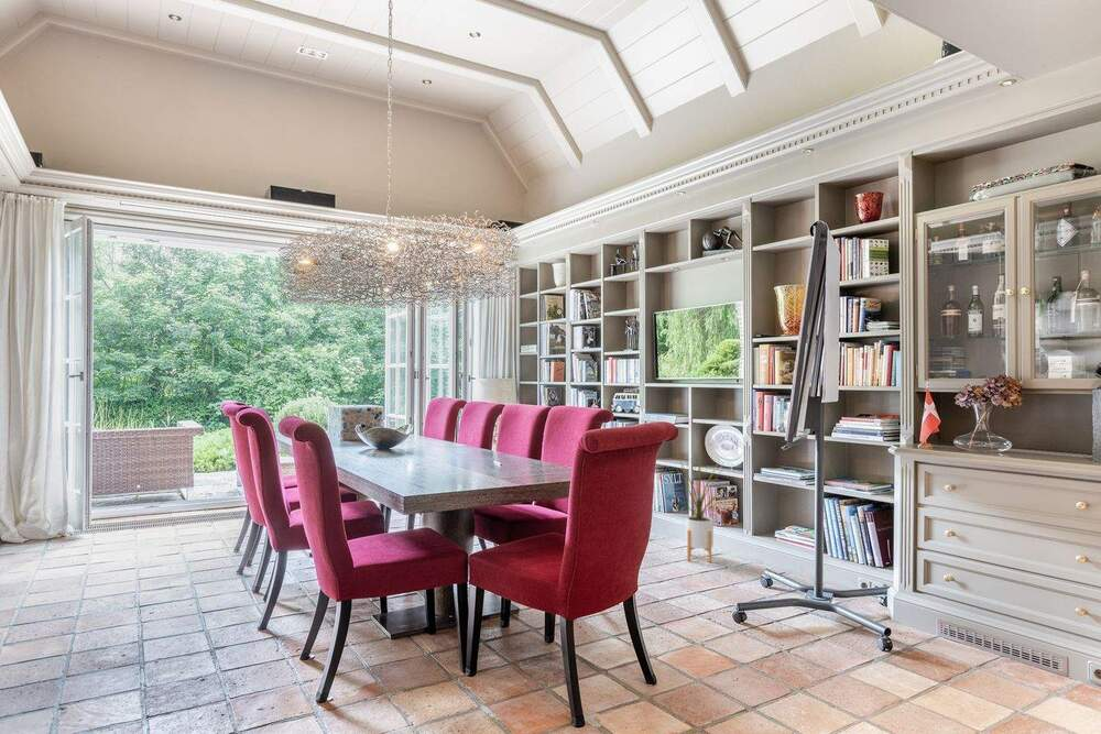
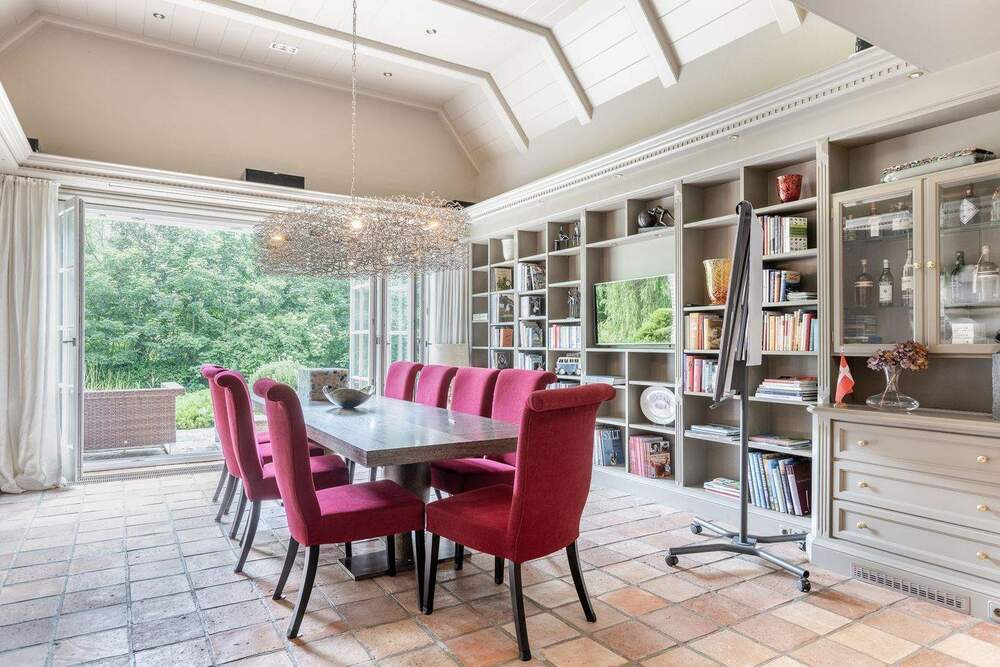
- house plant [669,452,728,563]
